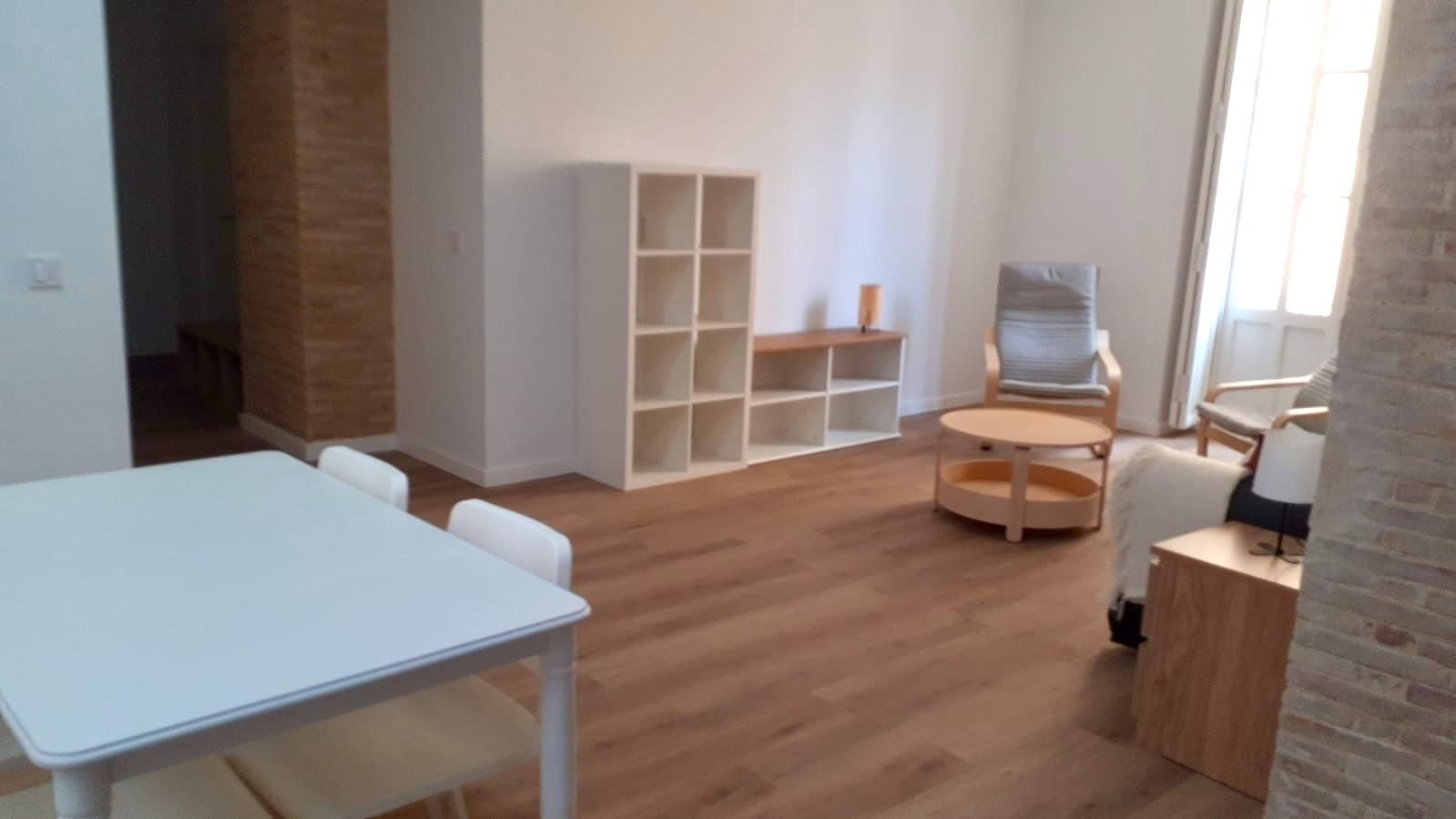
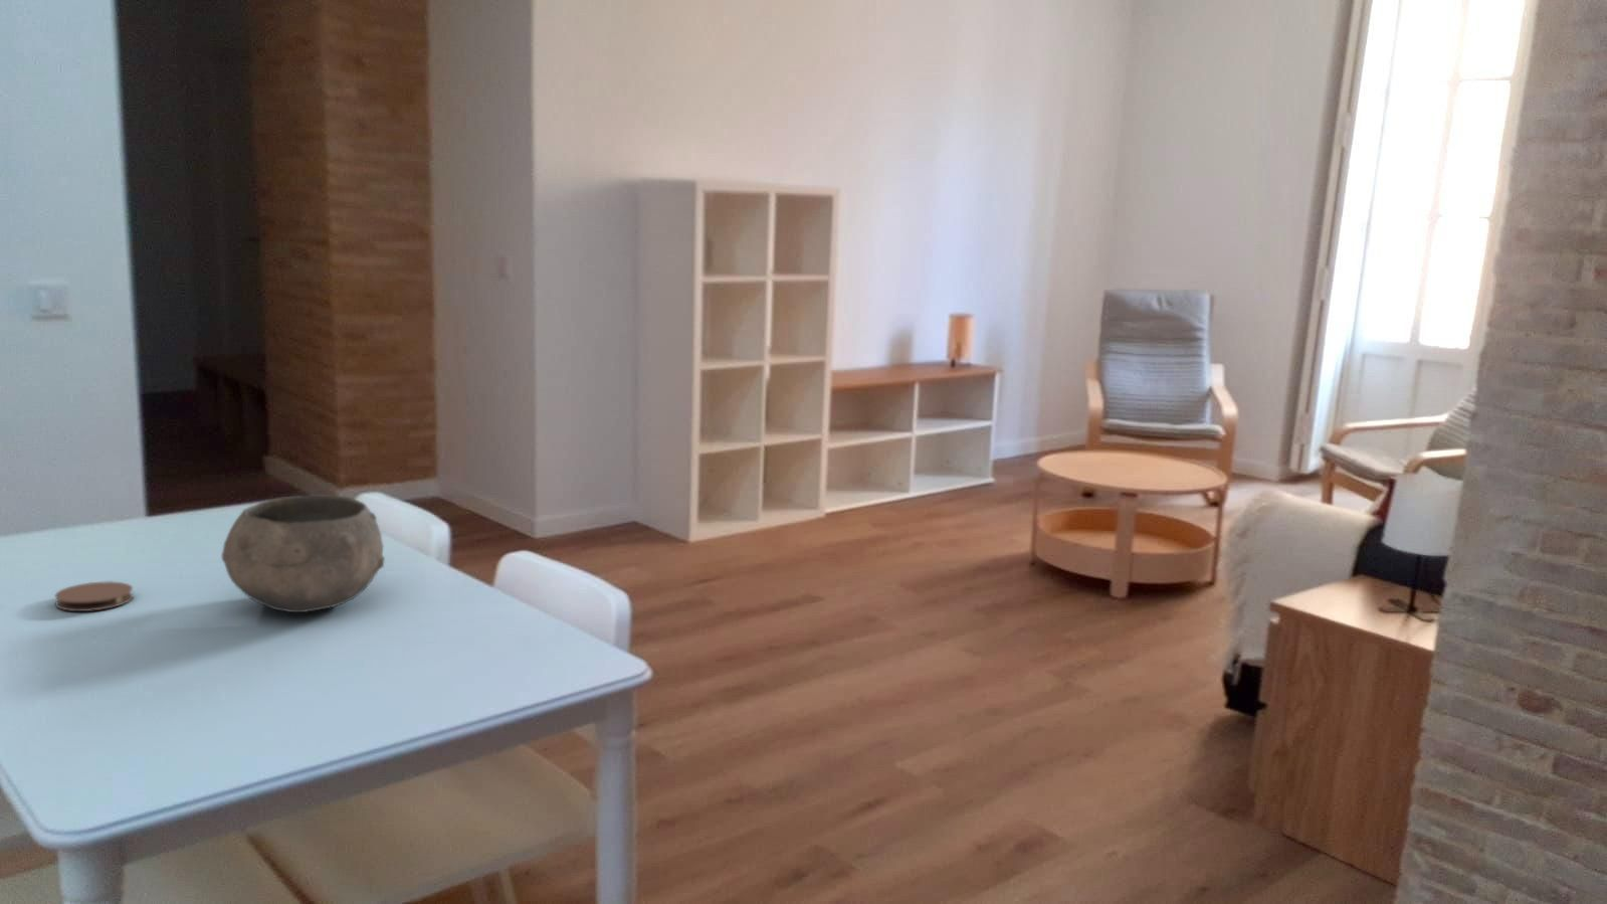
+ coaster [53,581,135,613]
+ bowl [221,494,386,614]
